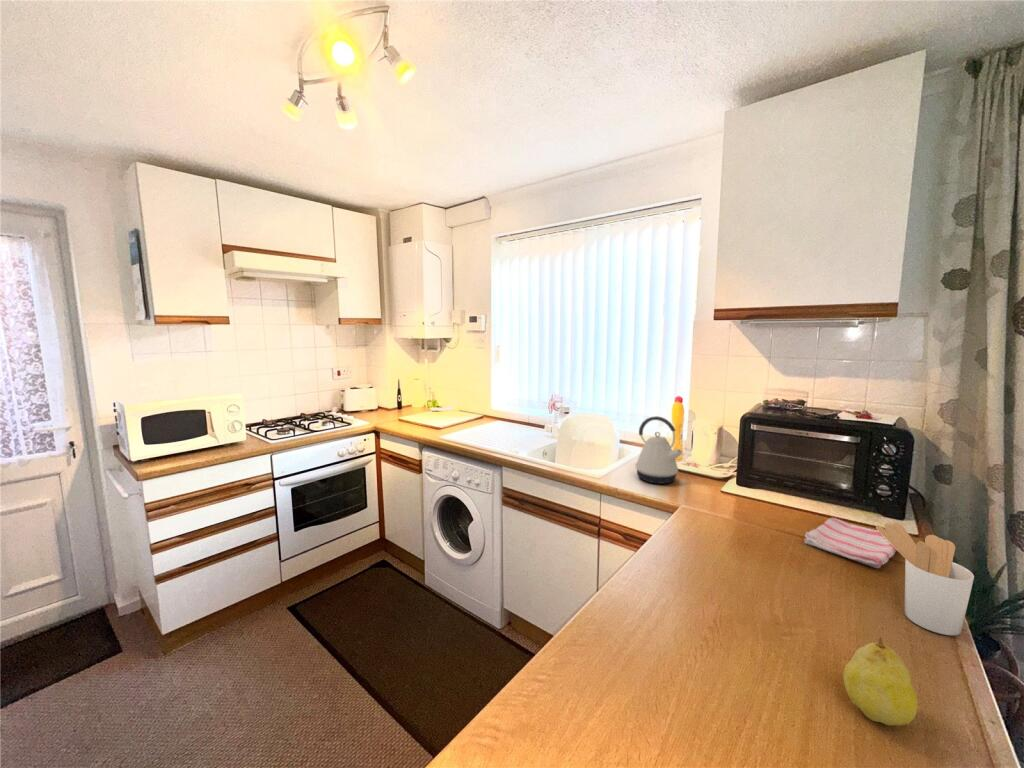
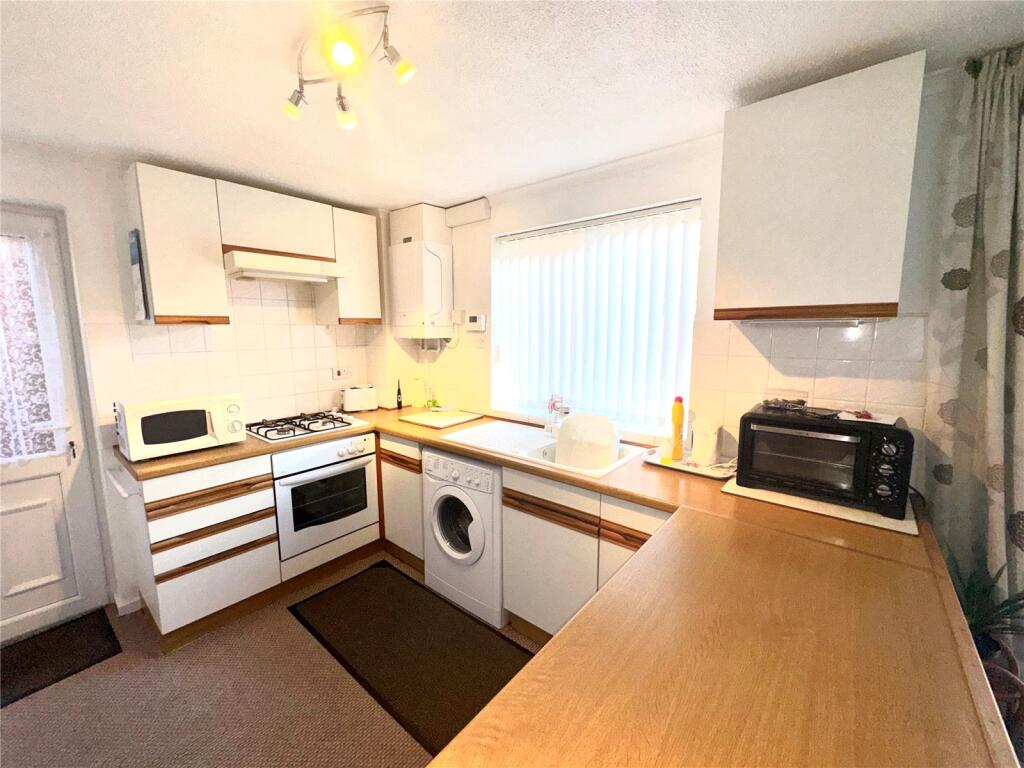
- utensil holder [875,522,975,636]
- fruit [842,635,919,726]
- dish towel [803,517,898,569]
- kettle [634,415,684,485]
